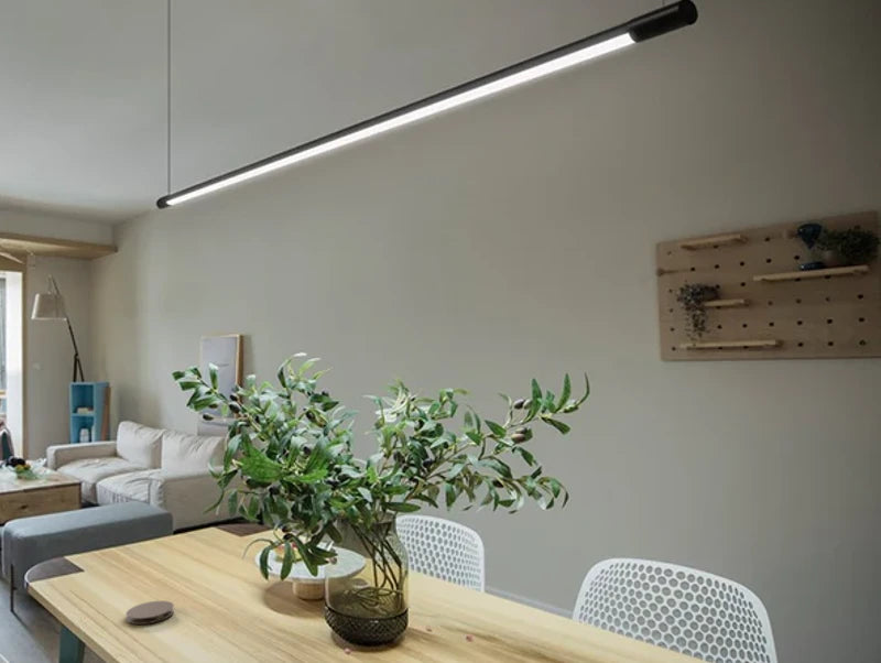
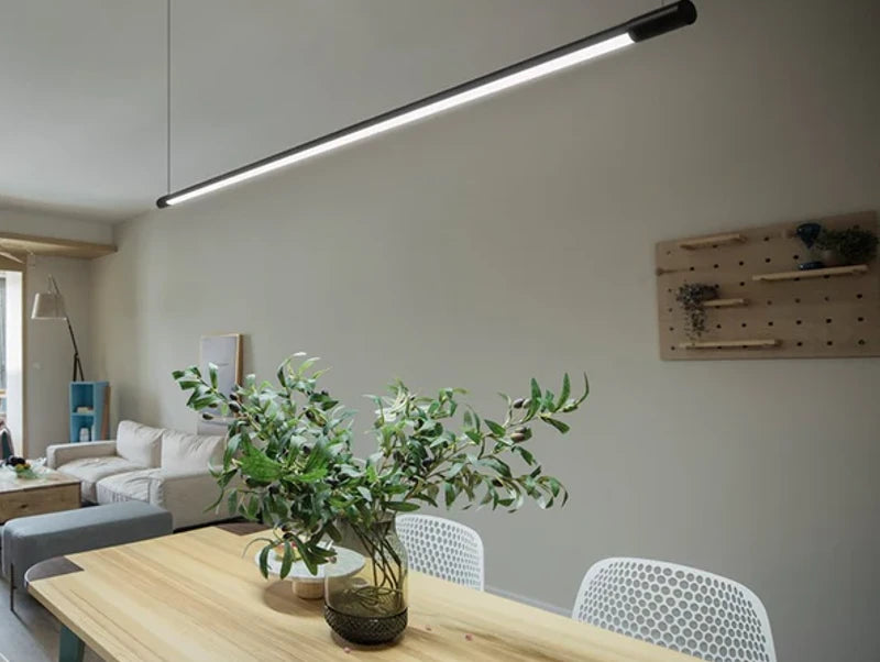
- coaster [126,600,175,626]
